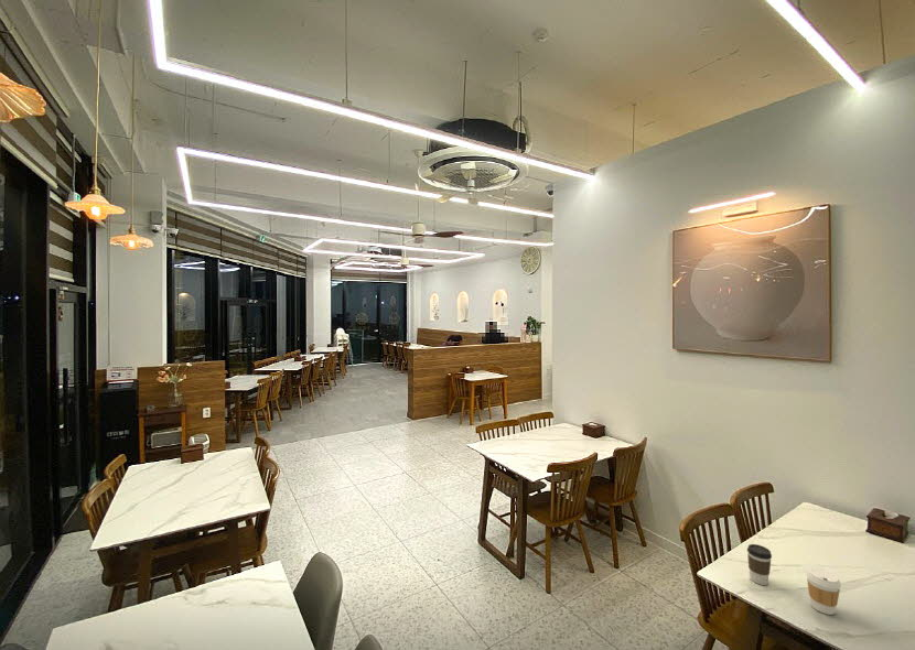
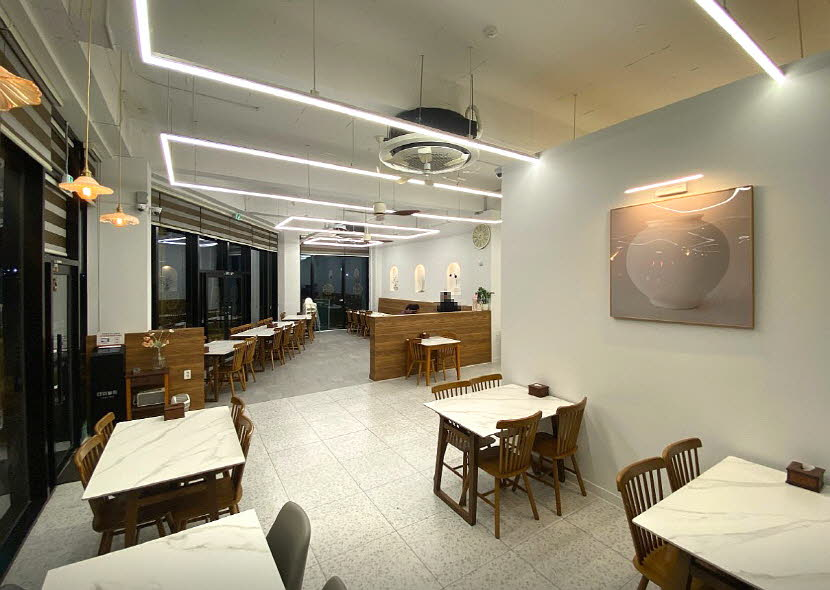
- coffee cup [805,567,842,616]
- coffee cup [746,543,773,586]
